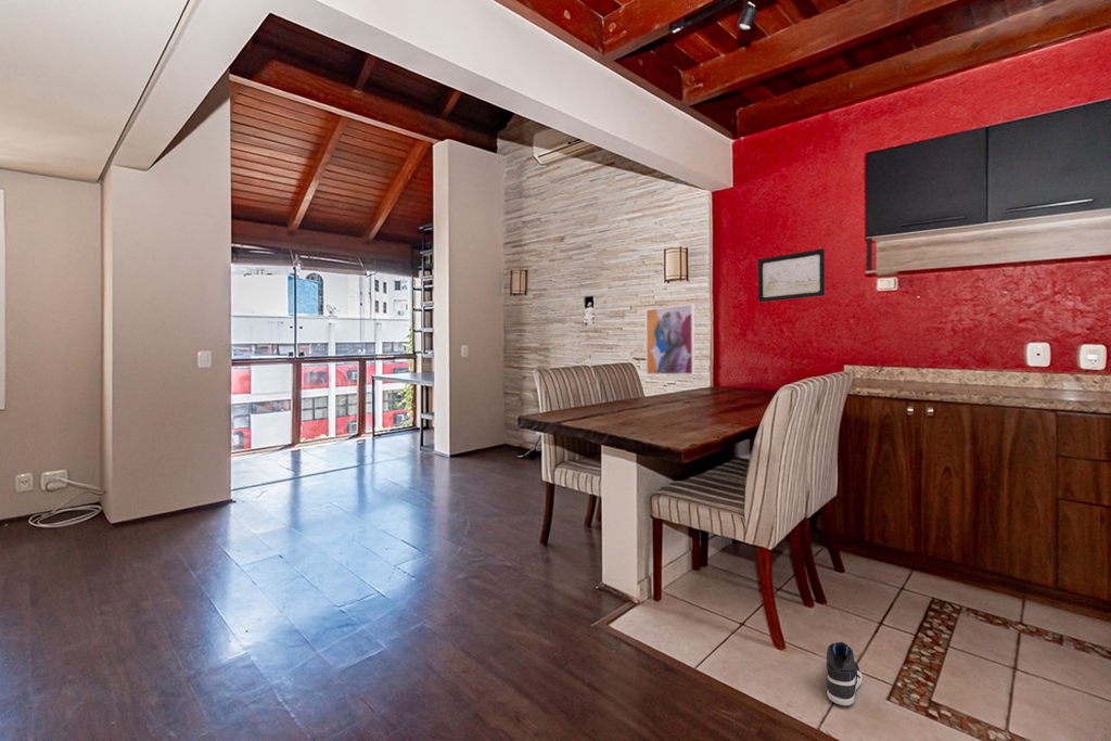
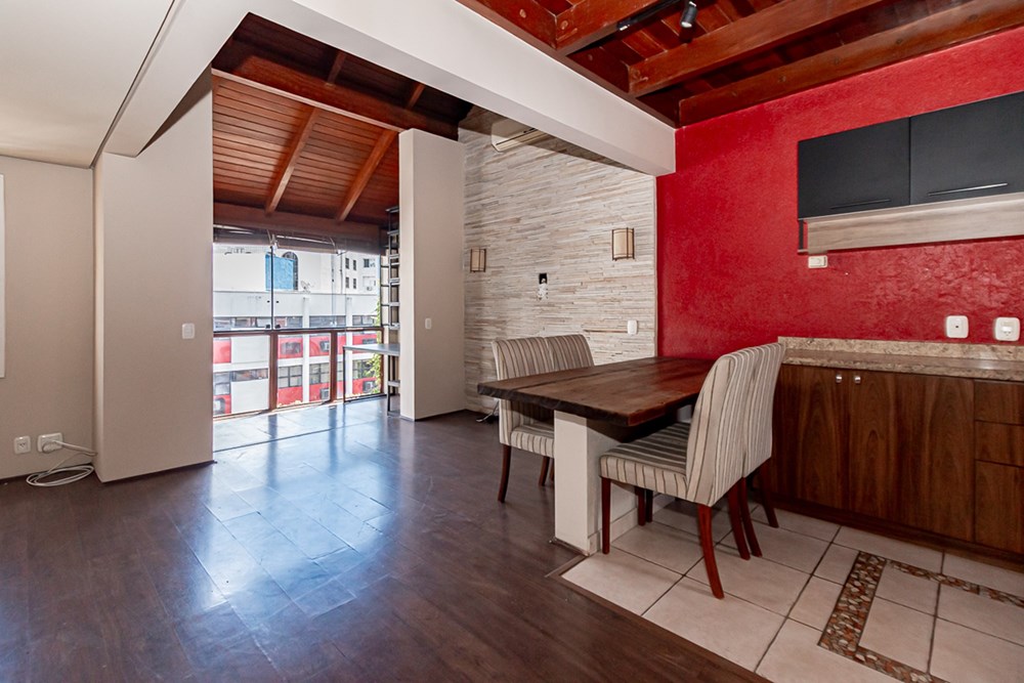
- sneaker [826,641,864,706]
- wall art [644,303,695,376]
- wall art [756,247,826,304]
